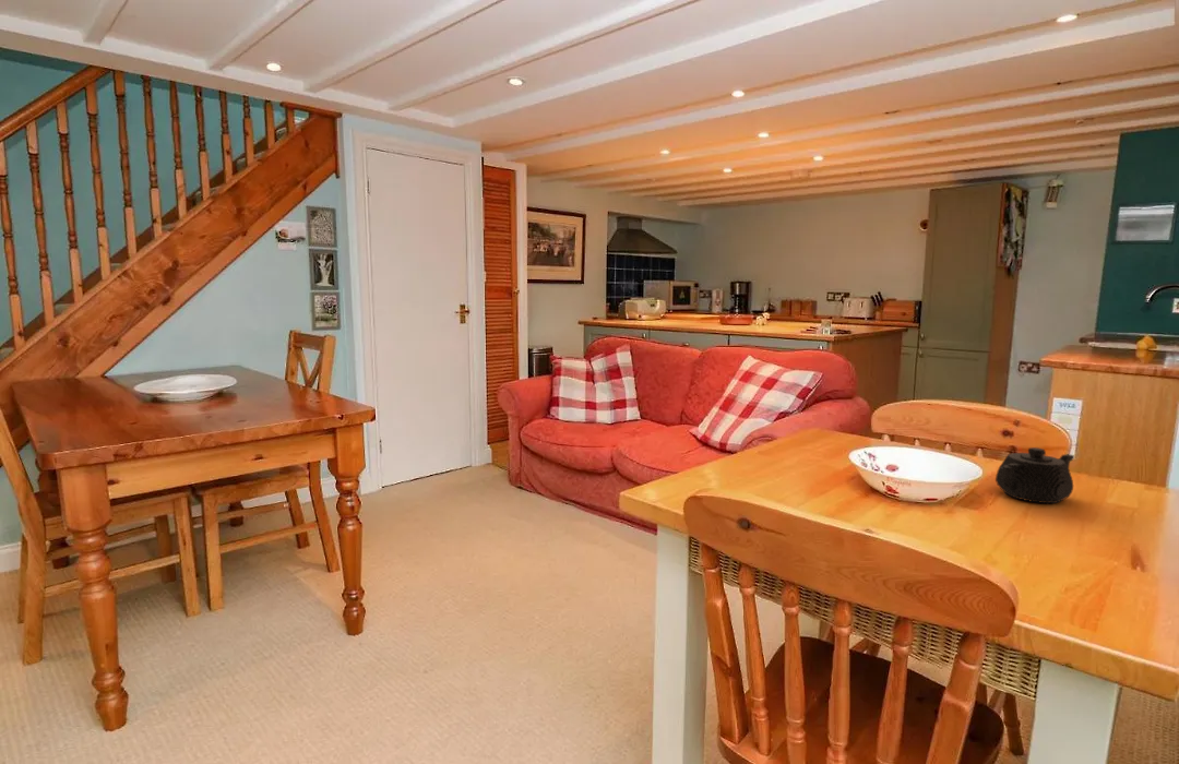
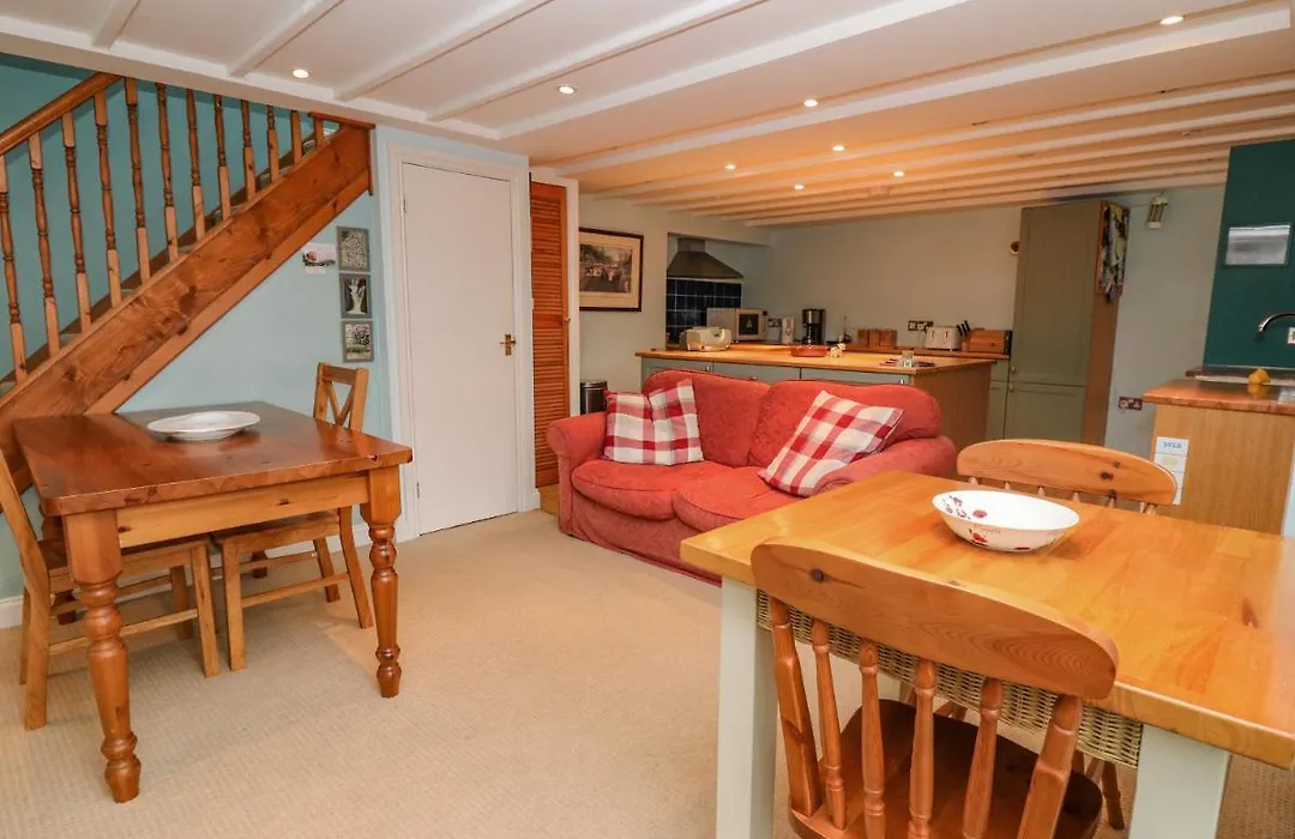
- teapot [995,446,1075,504]
